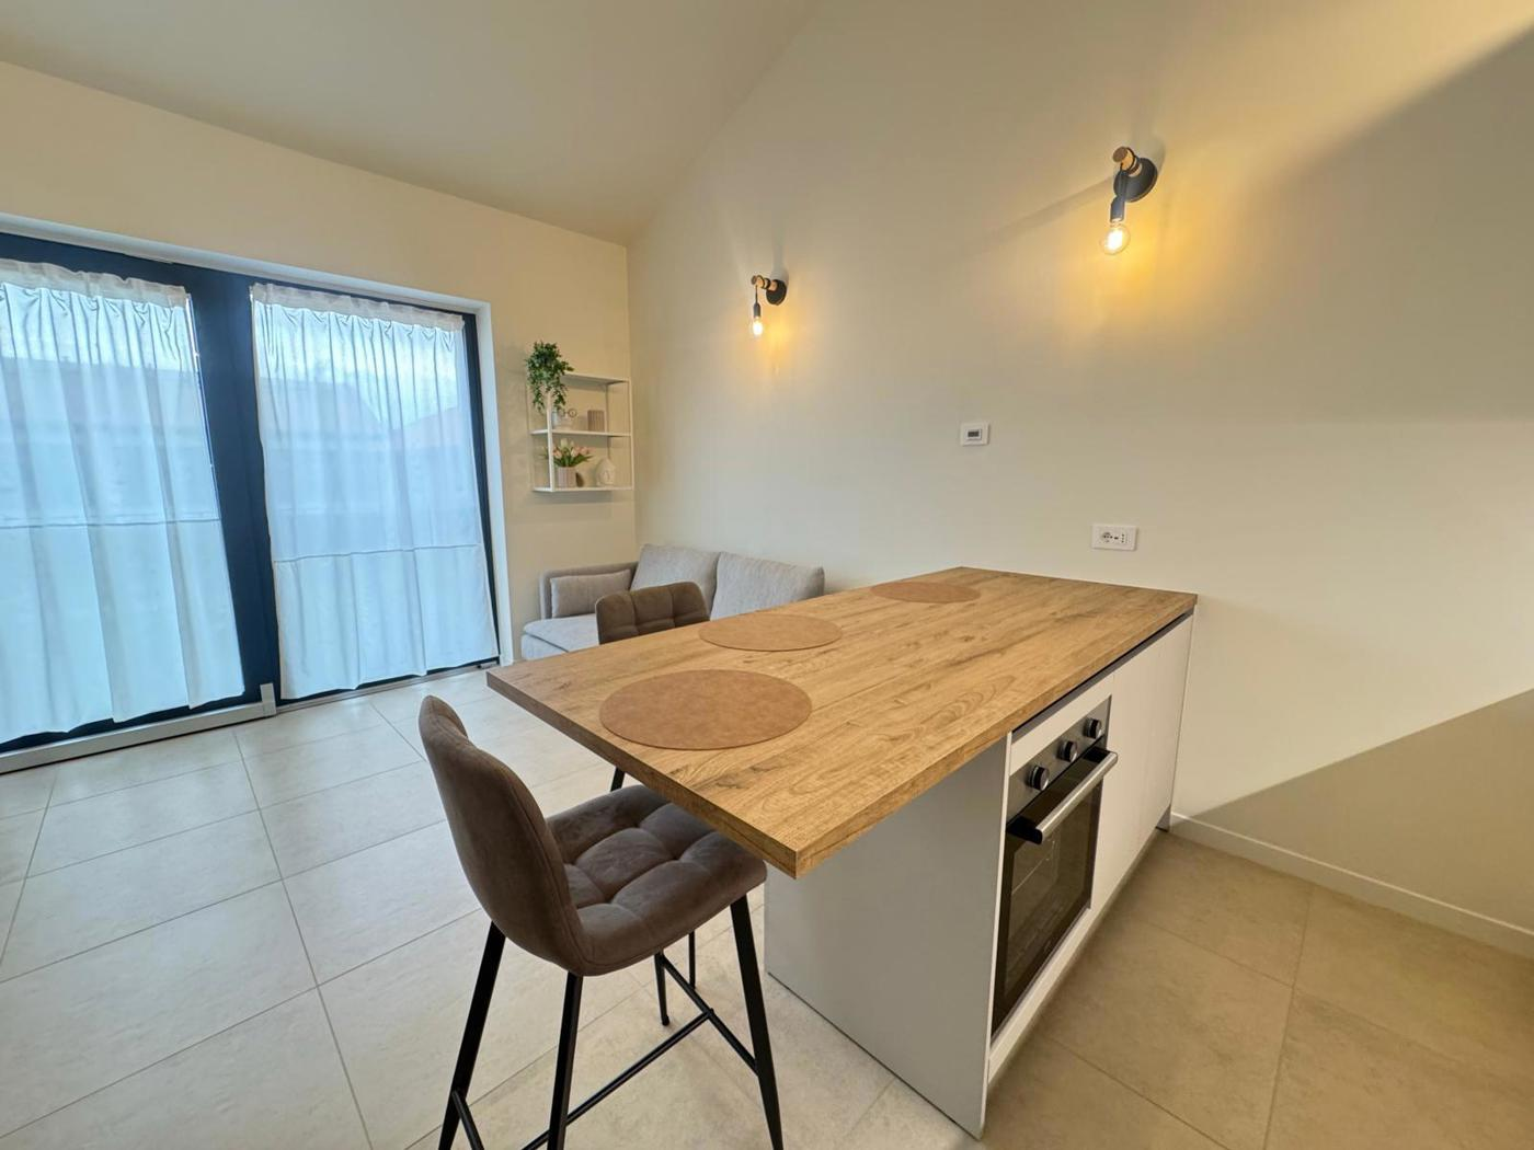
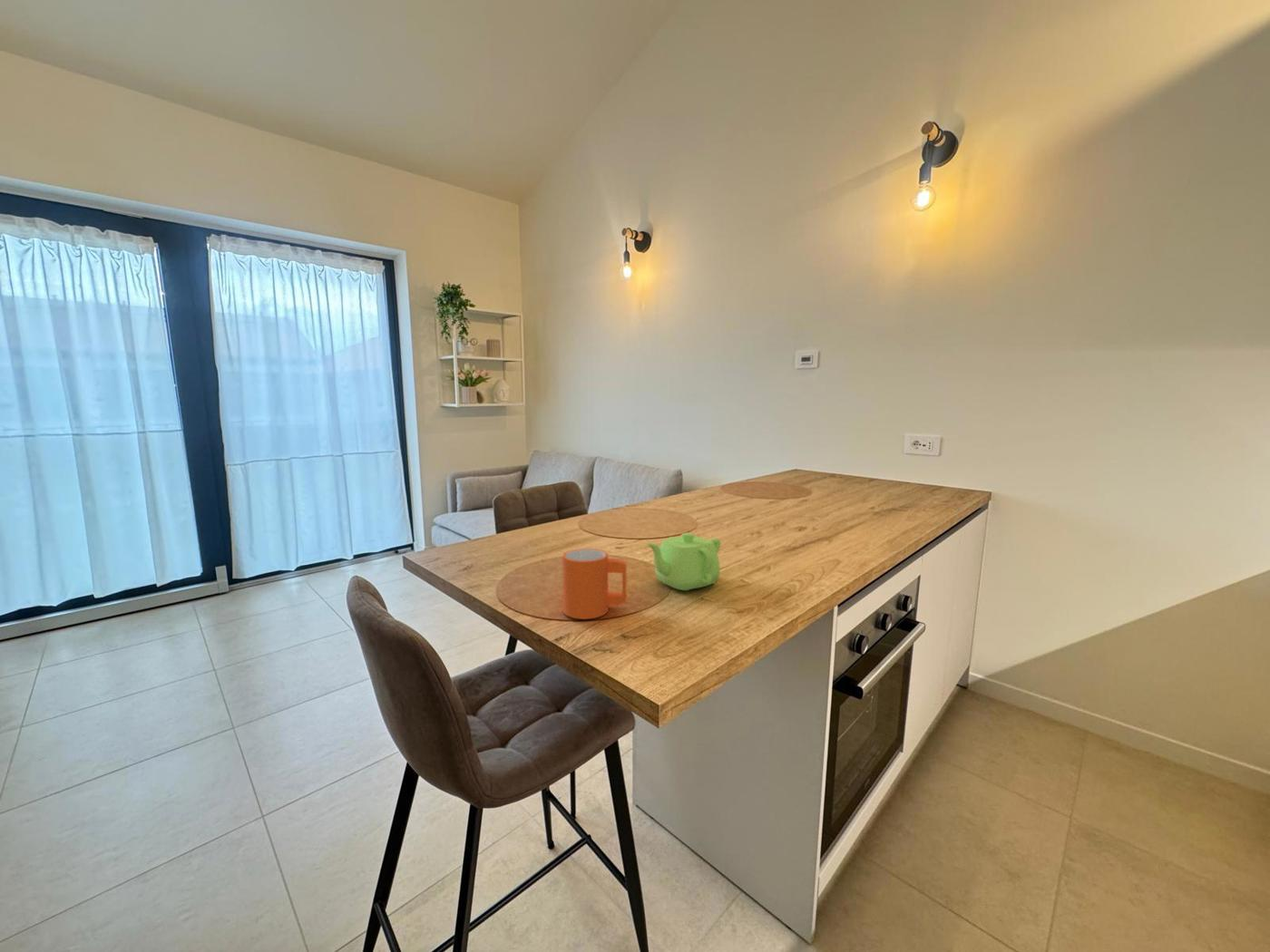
+ teapot [646,532,722,591]
+ mug [562,548,627,620]
